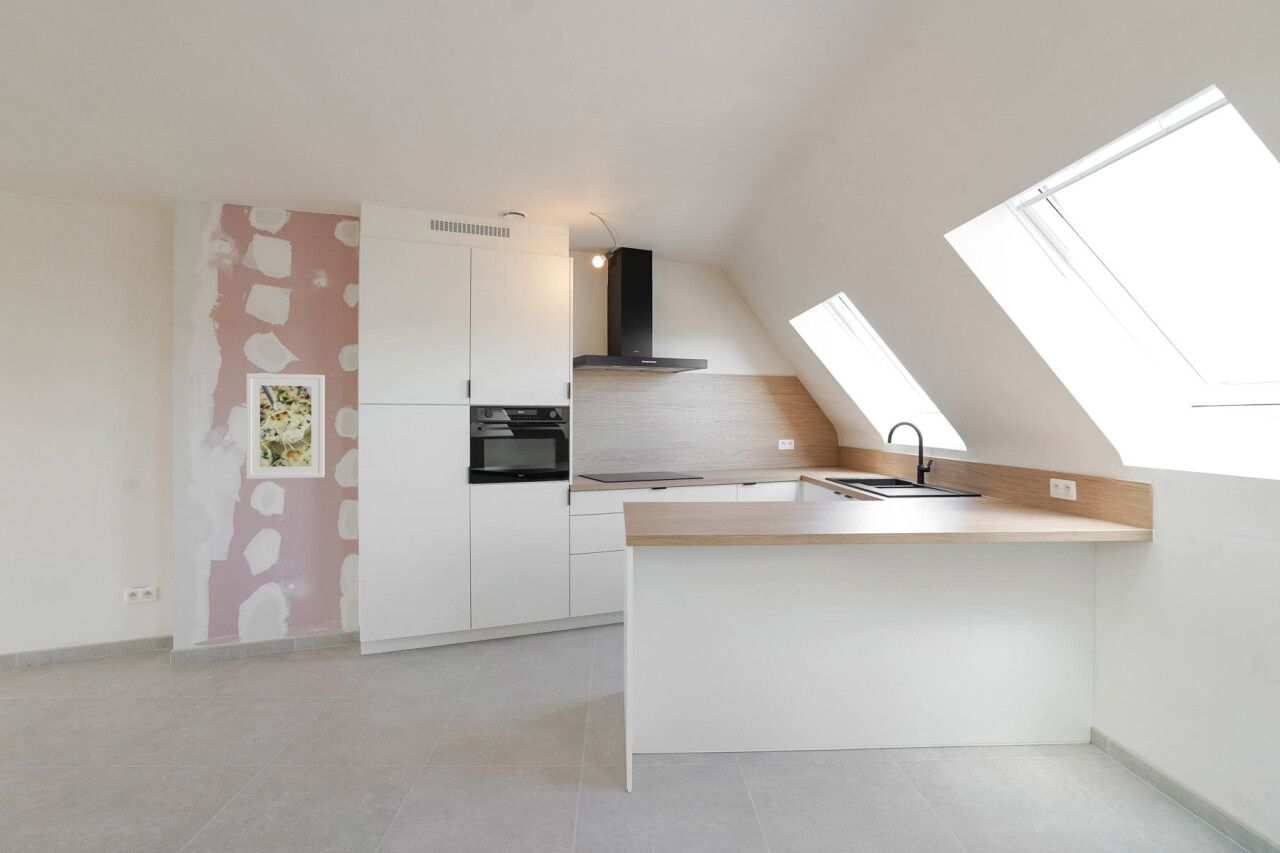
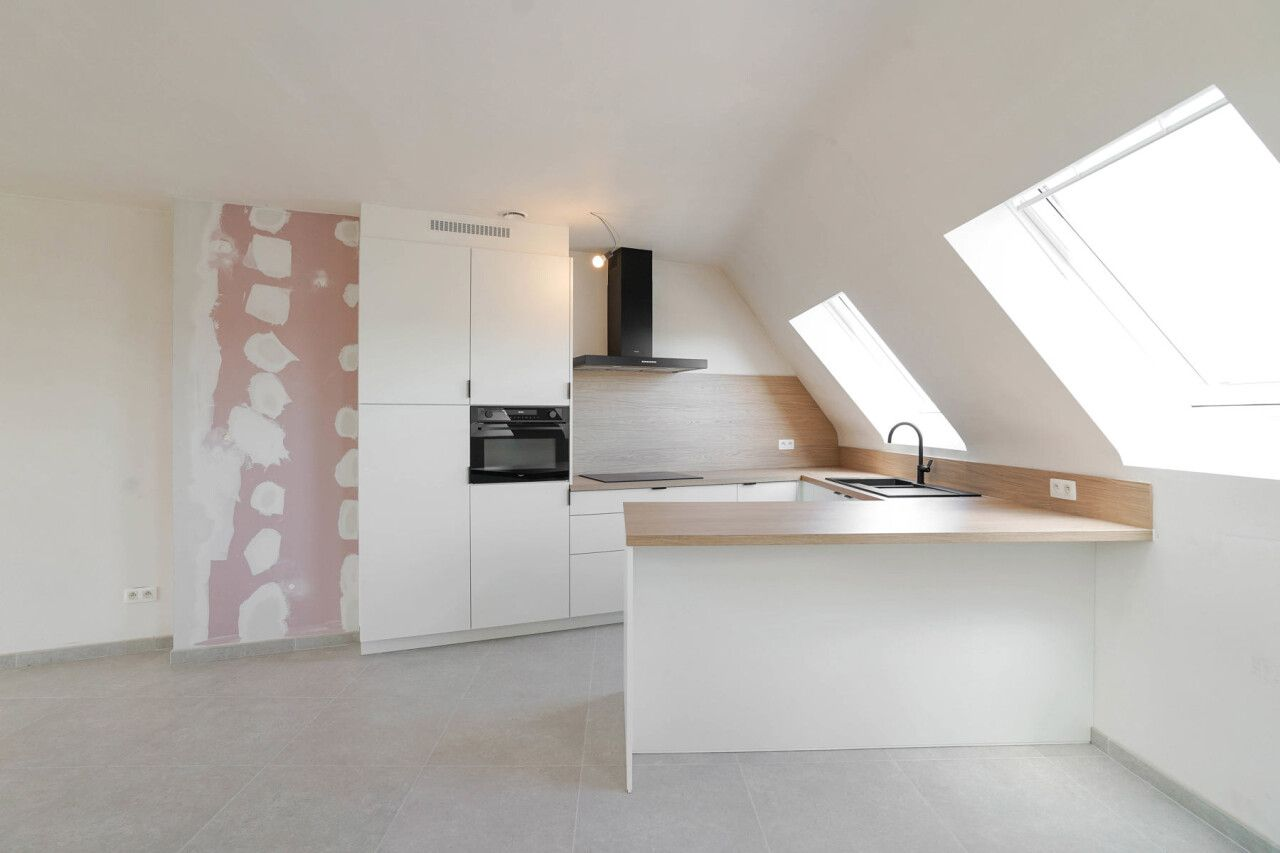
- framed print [245,372,326,480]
